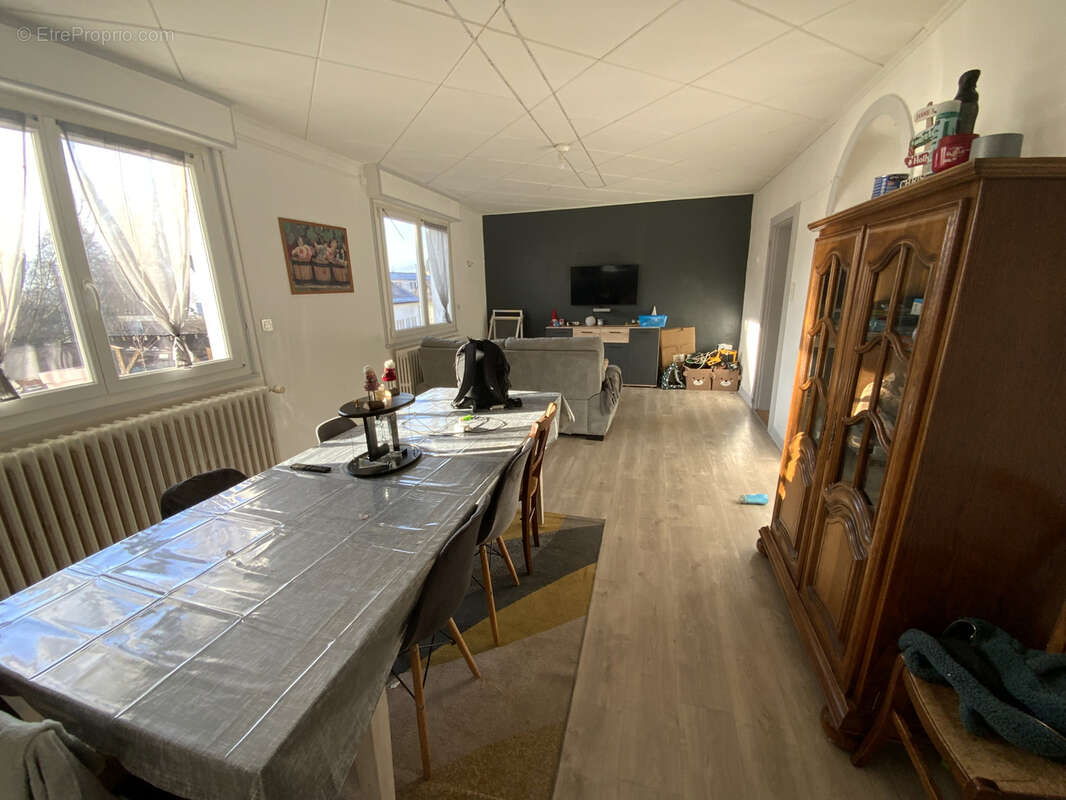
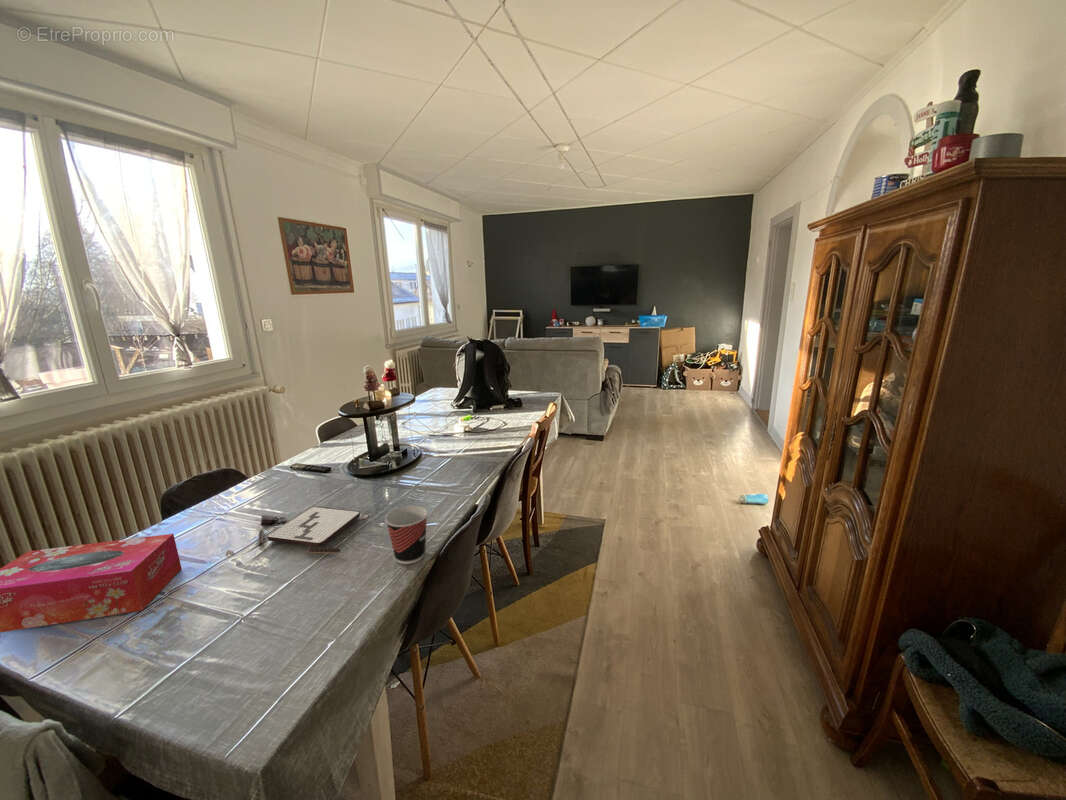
+ cup [384,505,429,565]
+ board game [257,506,361,554]
+ tissue box [0,533,183,634]
